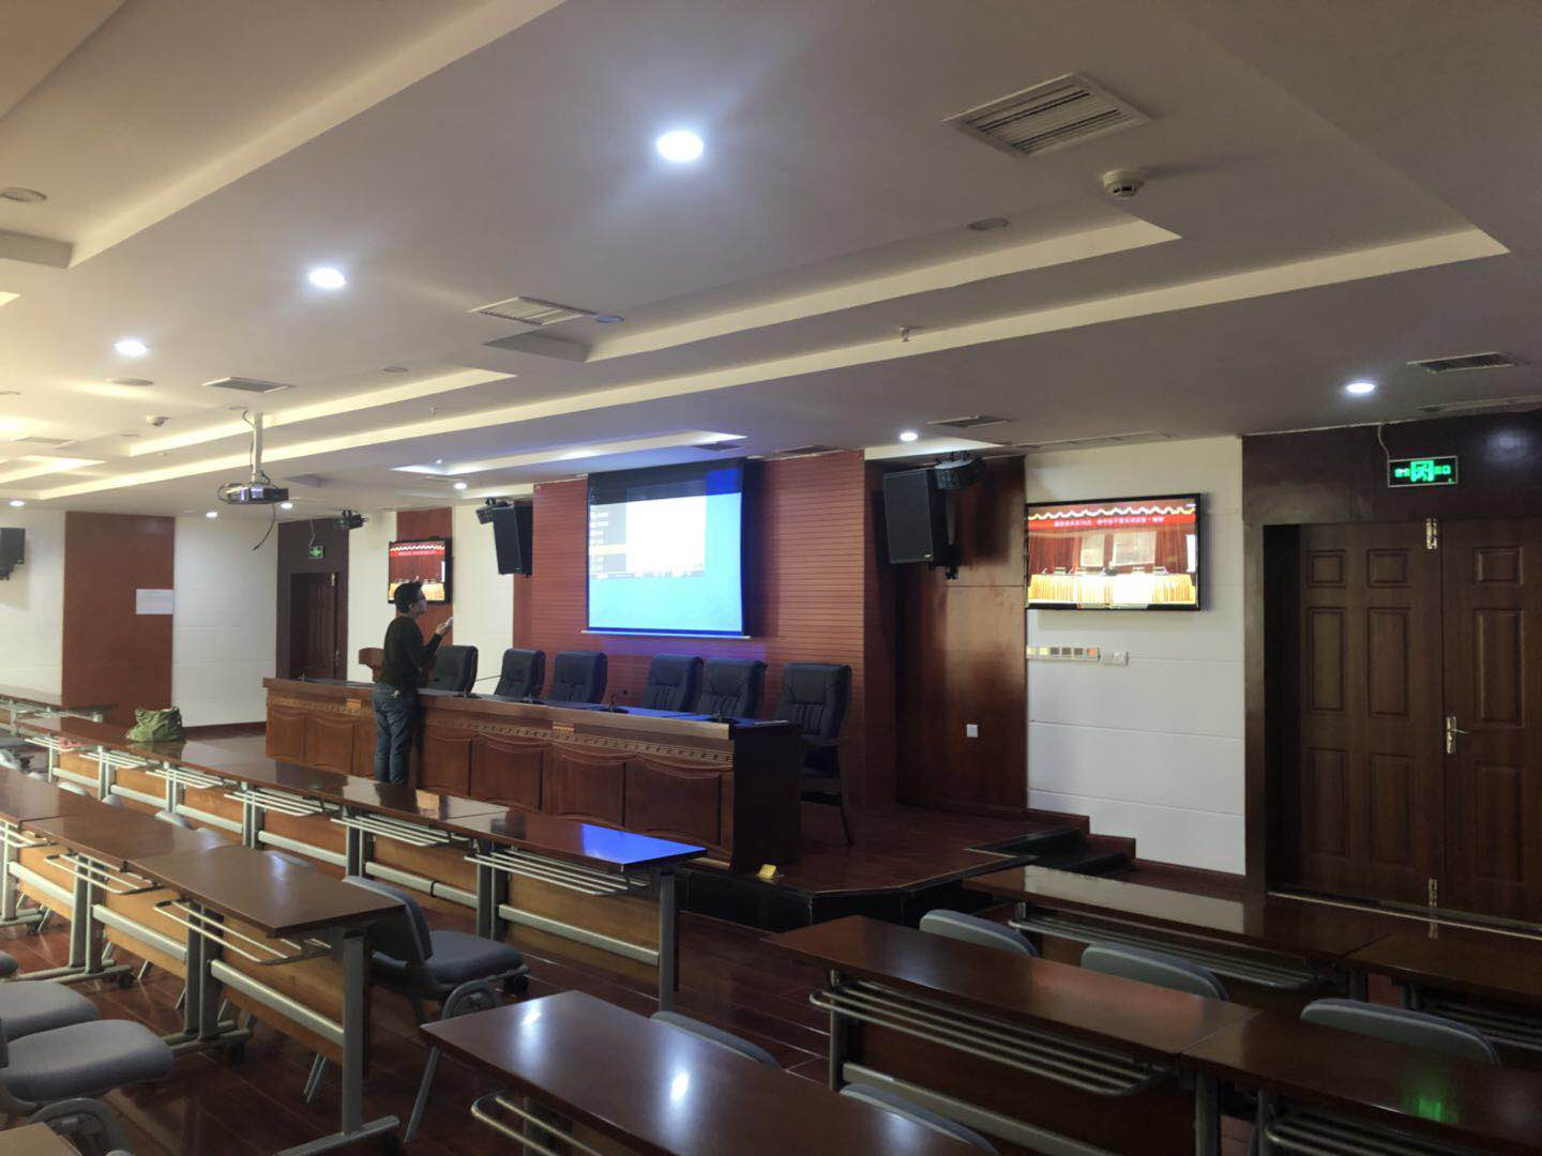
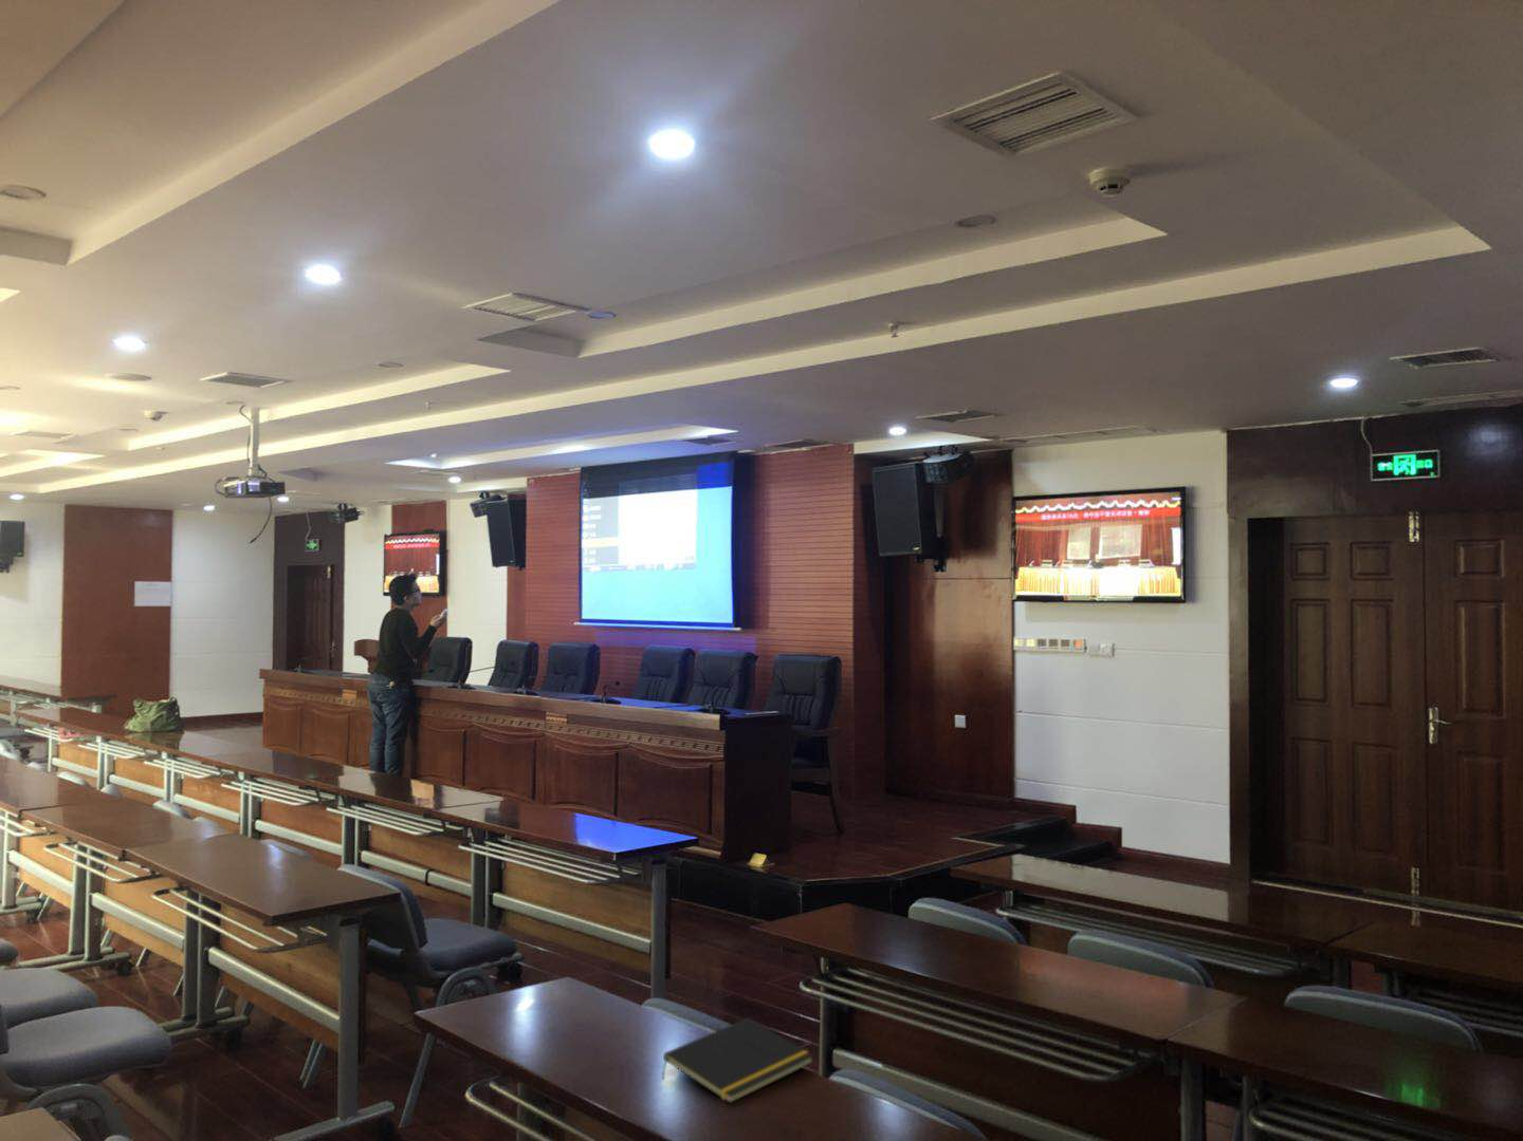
+ notepad [661,1018,815,1104]
